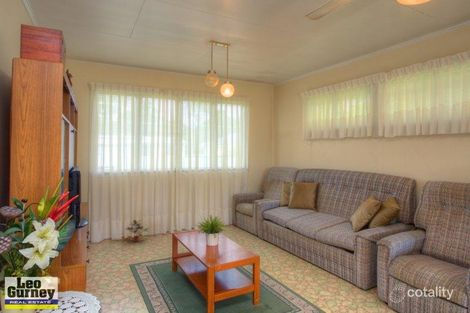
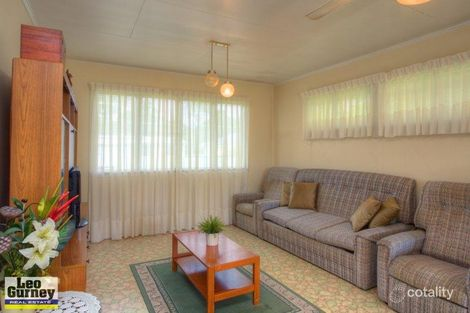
- potted plant [124,219,150,243]
